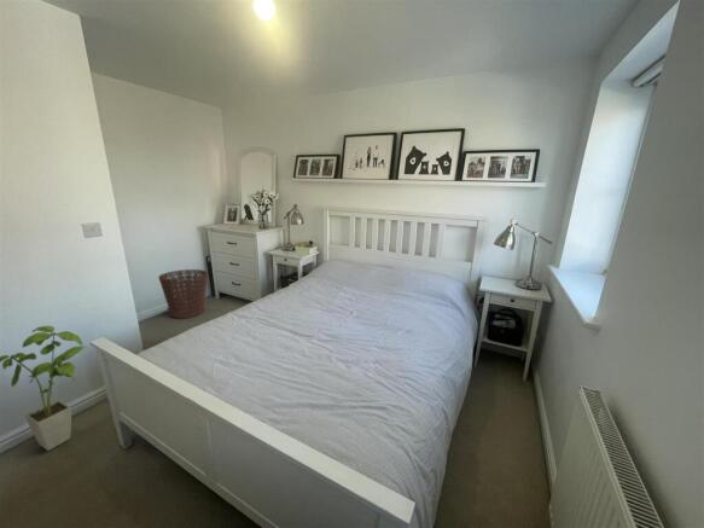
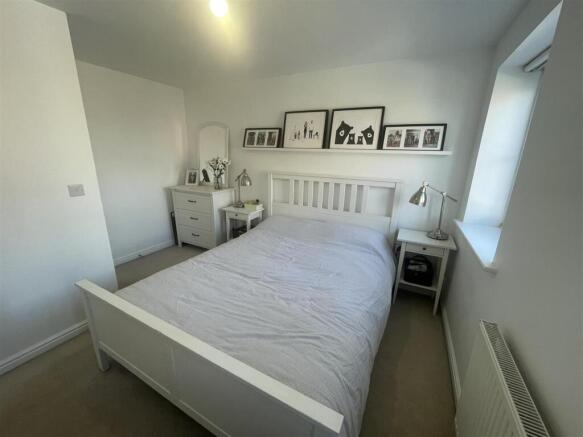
- house plant [0,325,88,452]
- basket [158,268,209,319]
